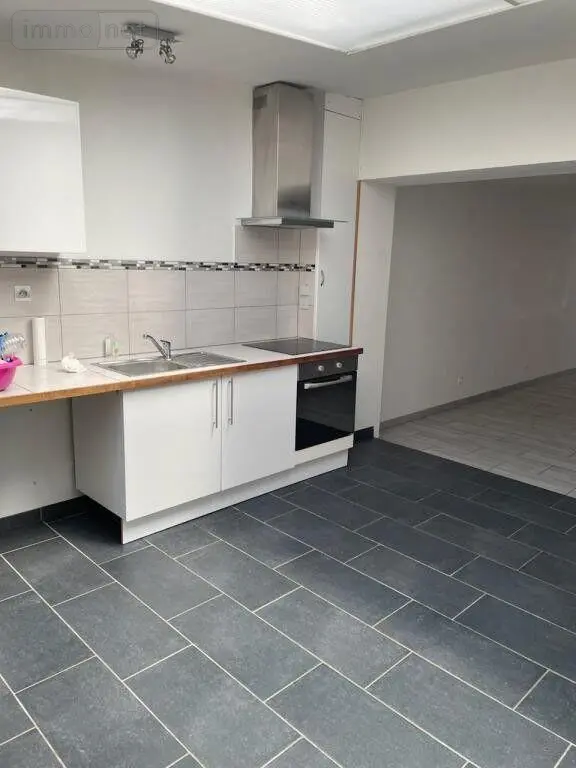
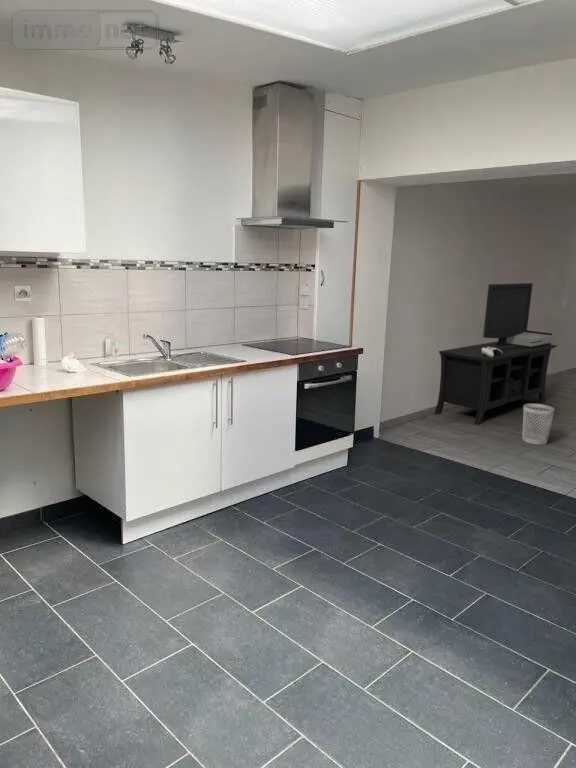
+ media console [433,282,559,426]
+ wastebasket [521,403,556,446]
